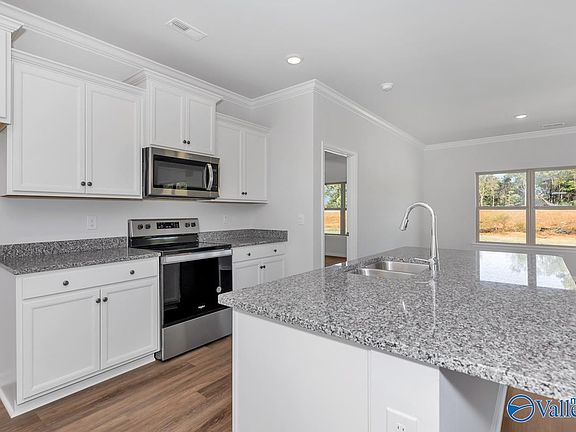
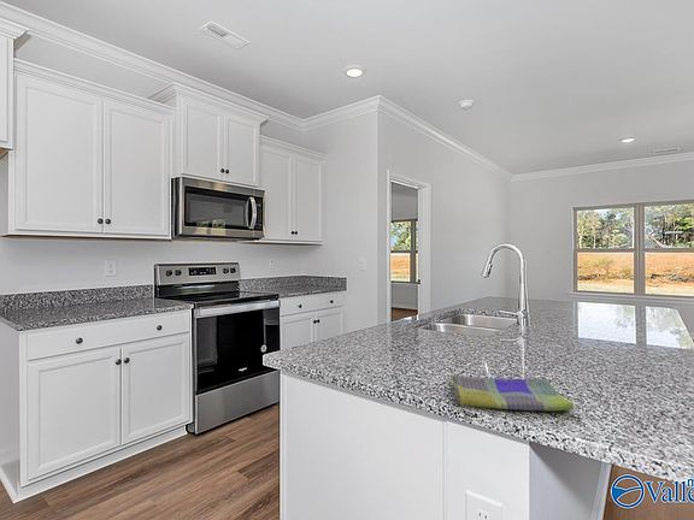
+ dish towel [449,373,575,412]
